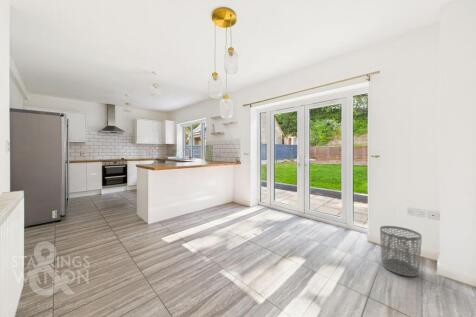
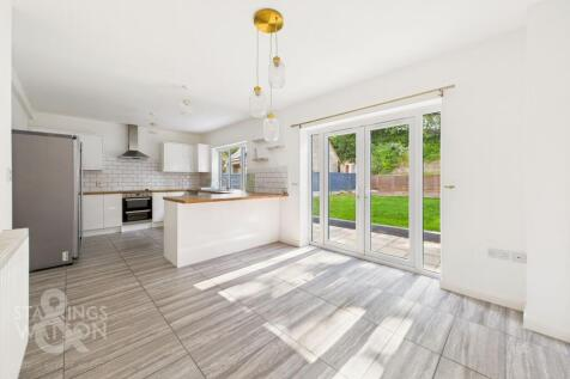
- waste bin [379,225,423,277]
